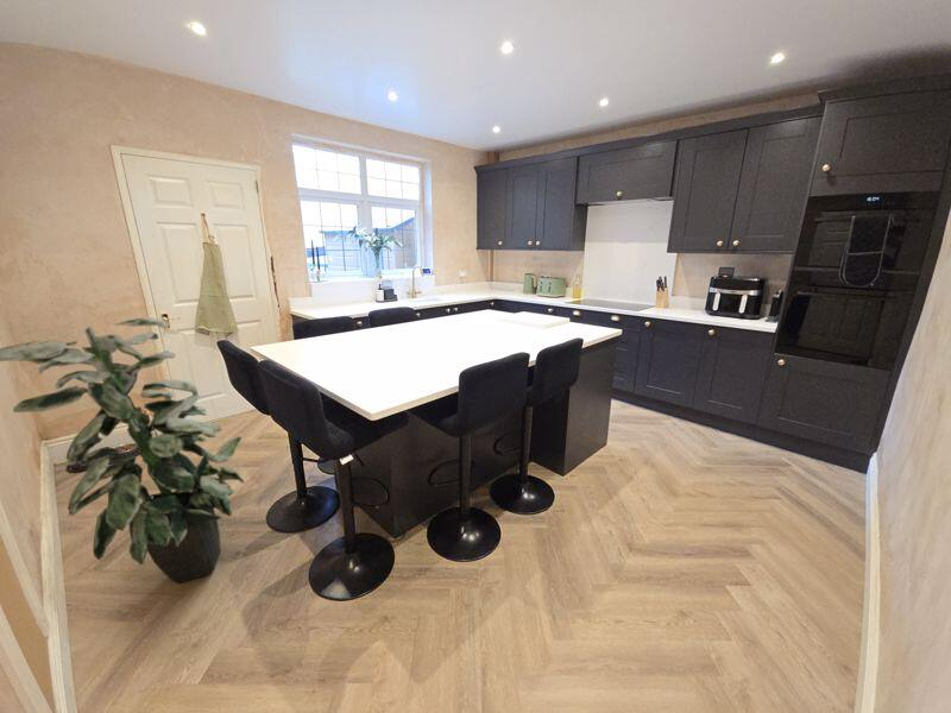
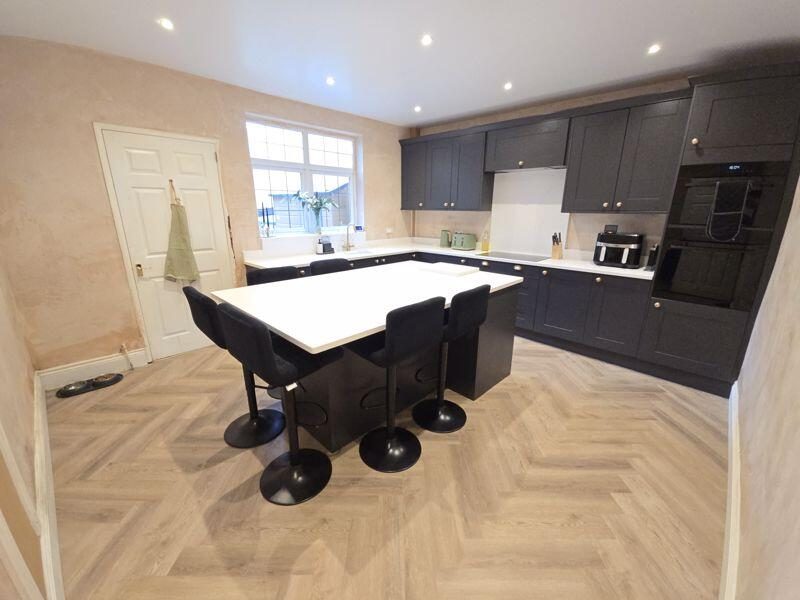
- indoor plant [0,316,245,585]
